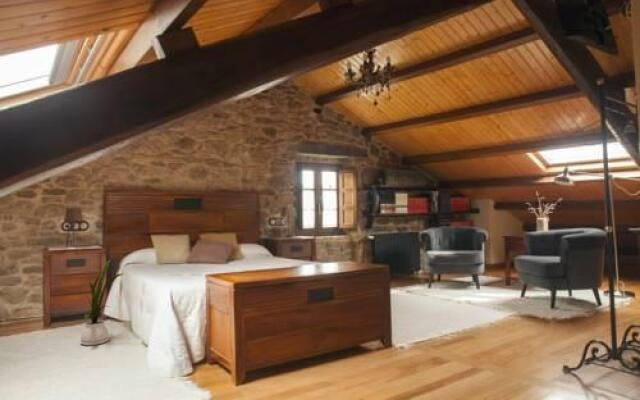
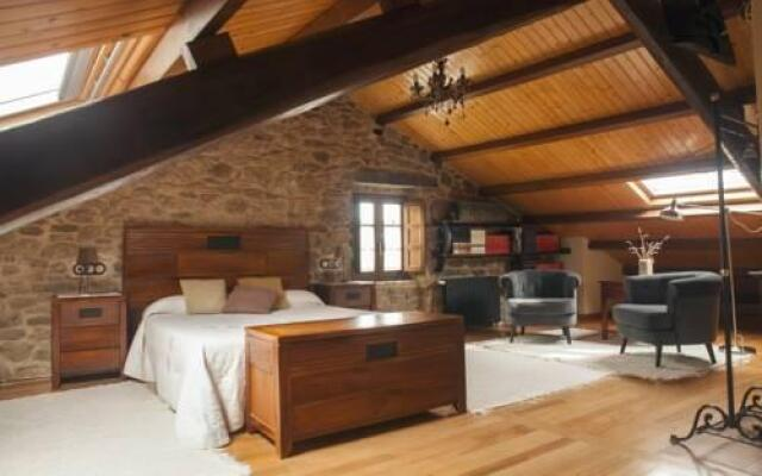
- house plant [73,259,123,346]
